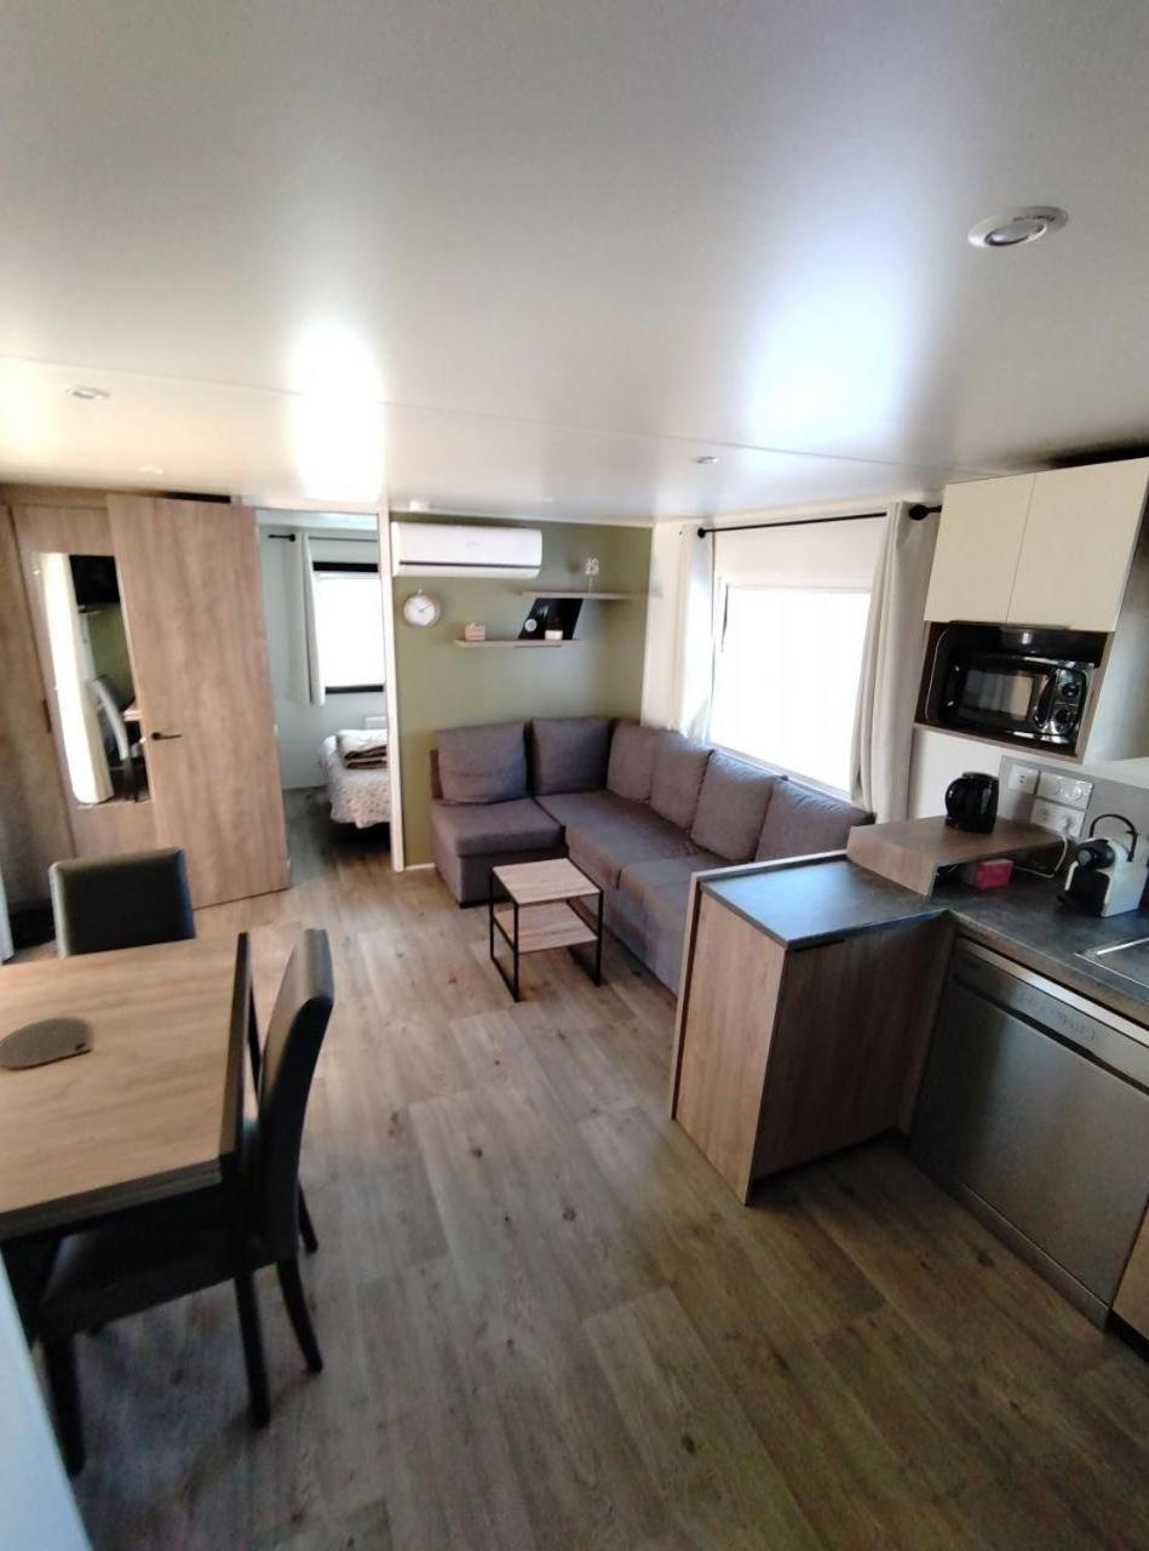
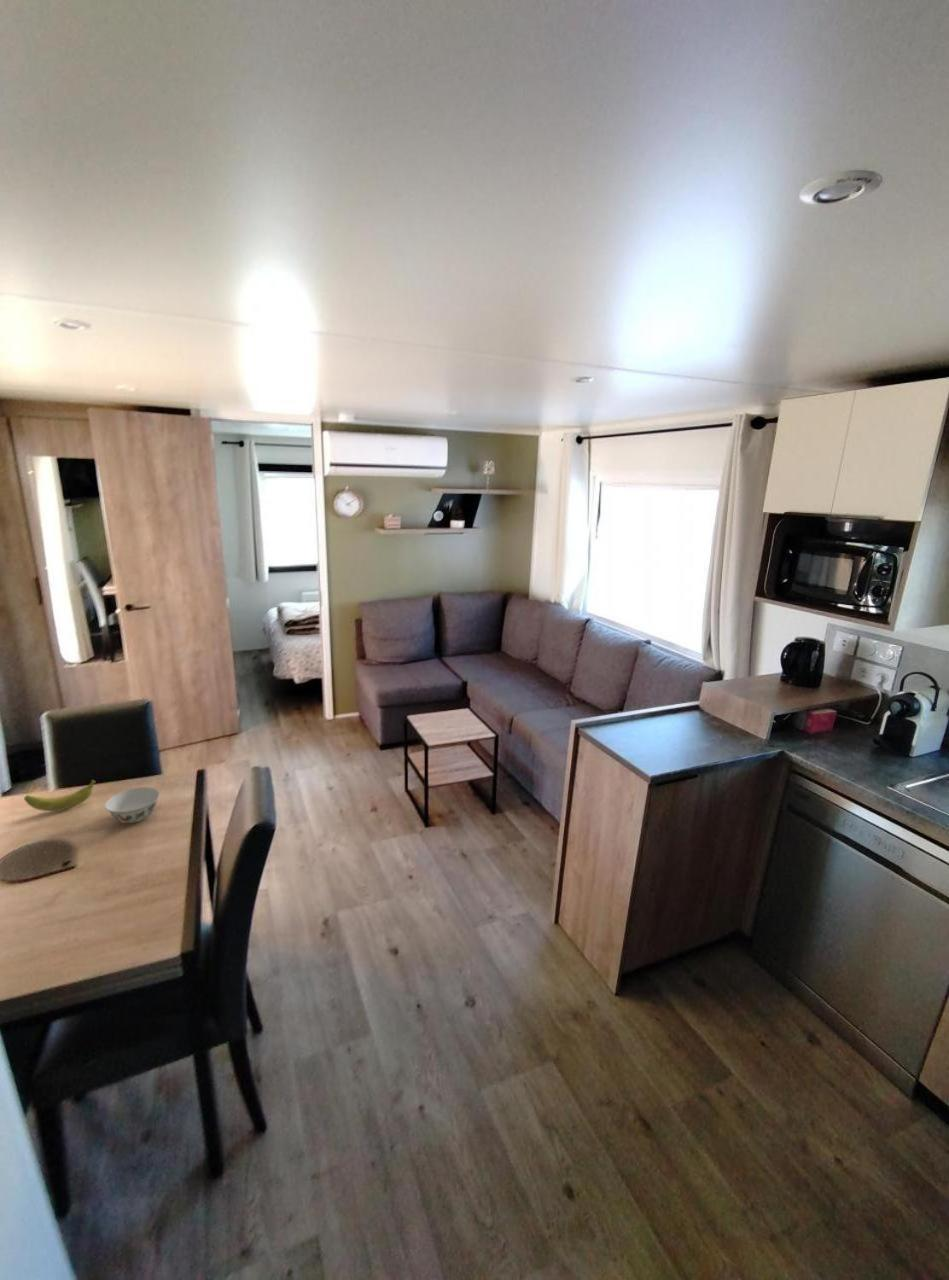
+ chinaware [105,786,160,824]
+ banana [23,779,96,812]
